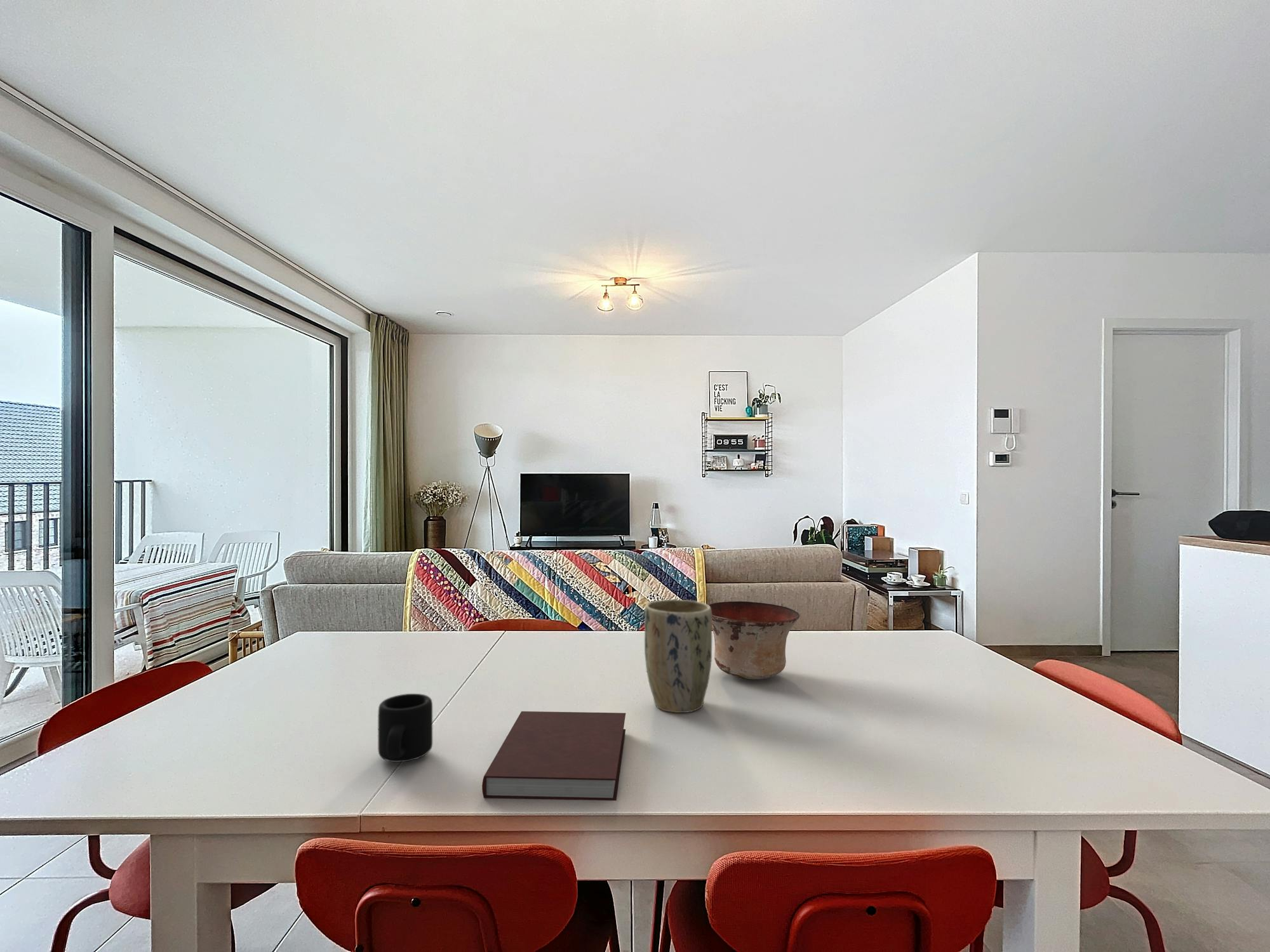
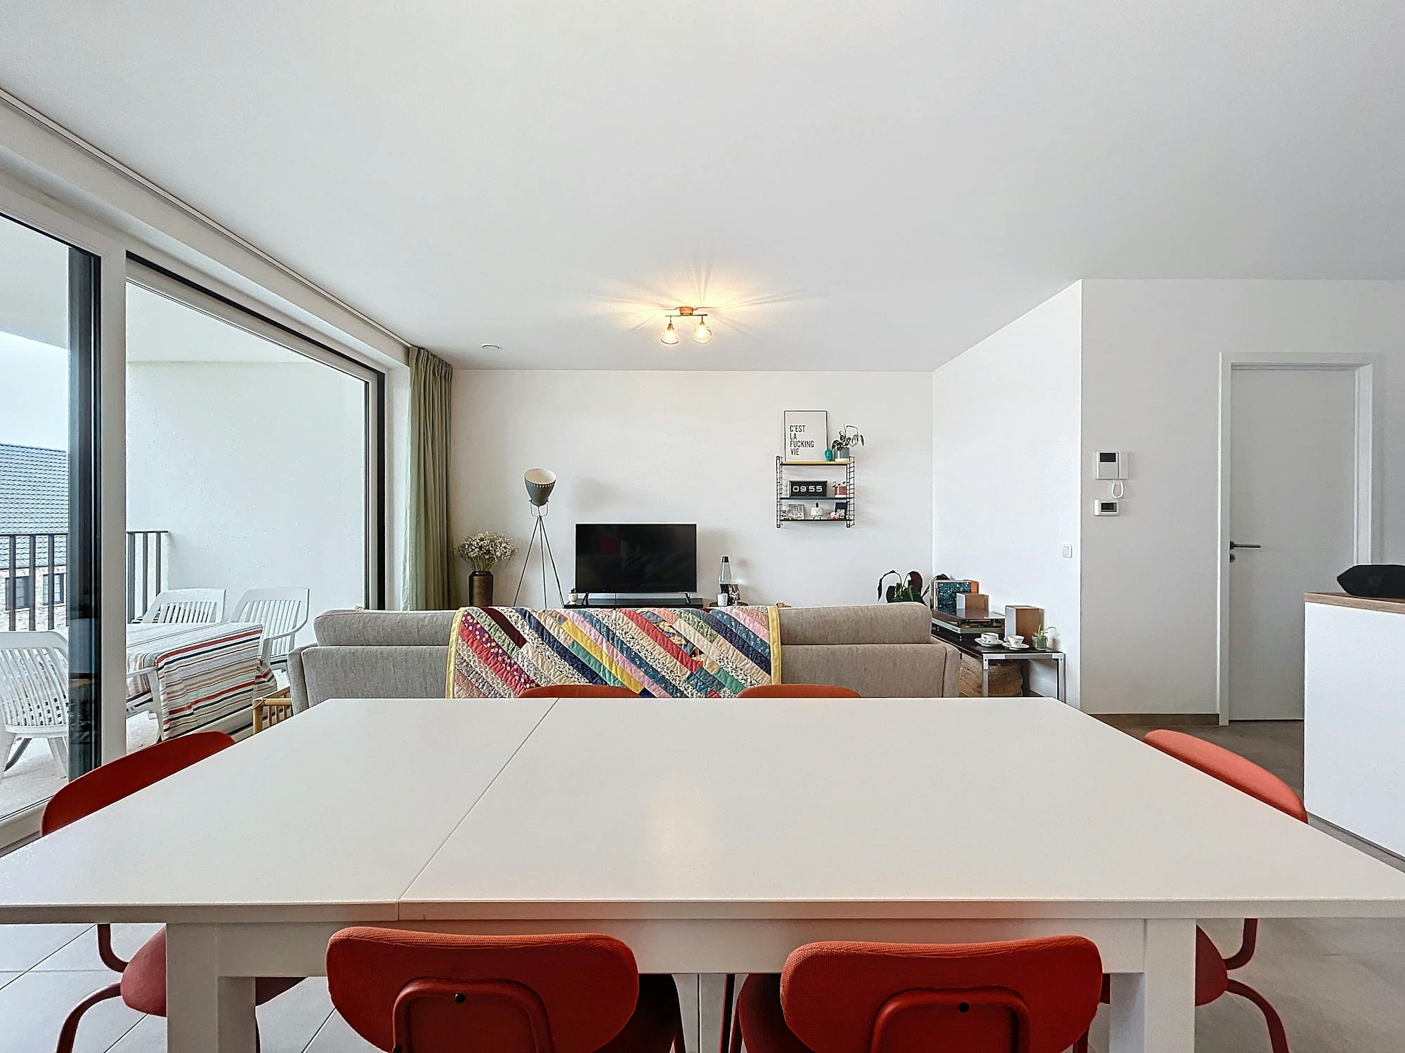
- mug [377,693,433,763]
- notebook [481,711,626,801]
- bowl [707,601,801,680]
- plant pot [644,598,712,713]
